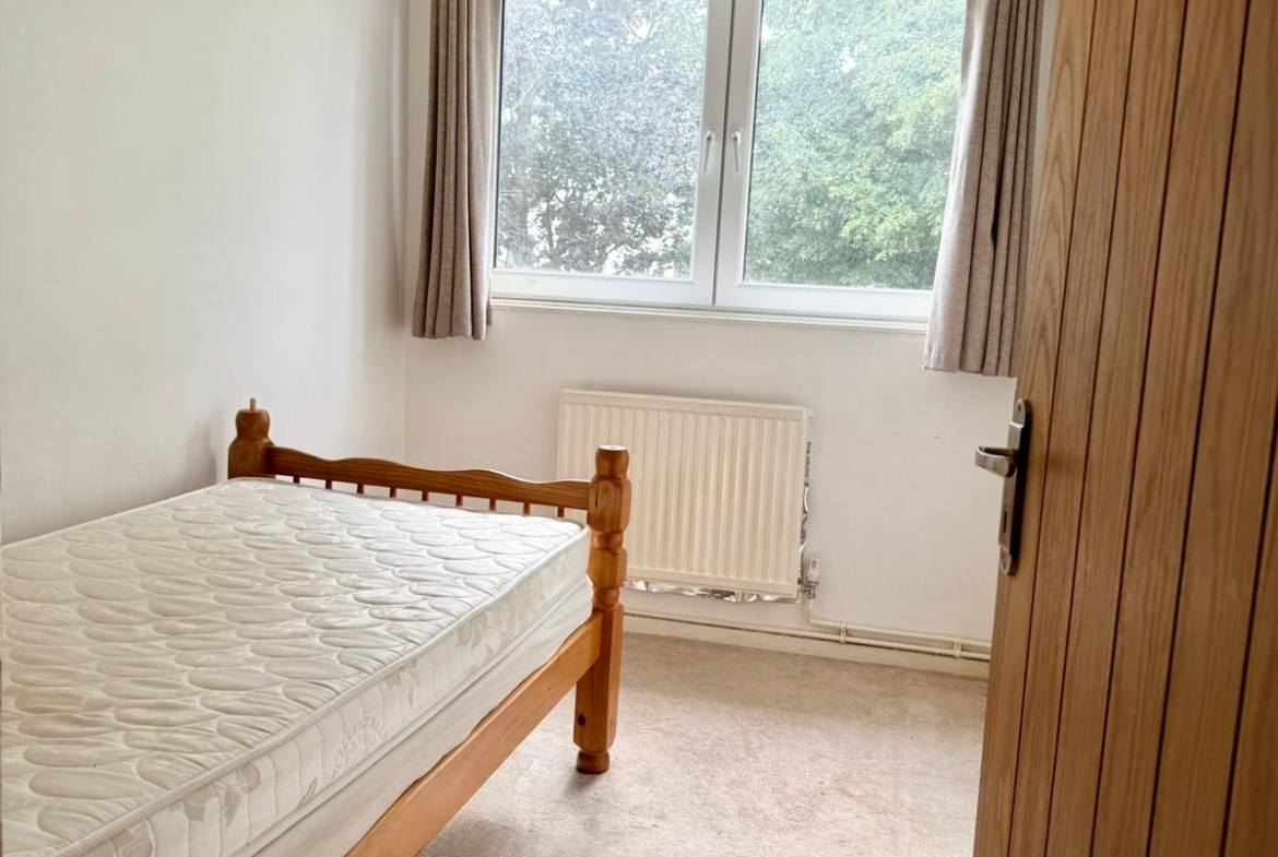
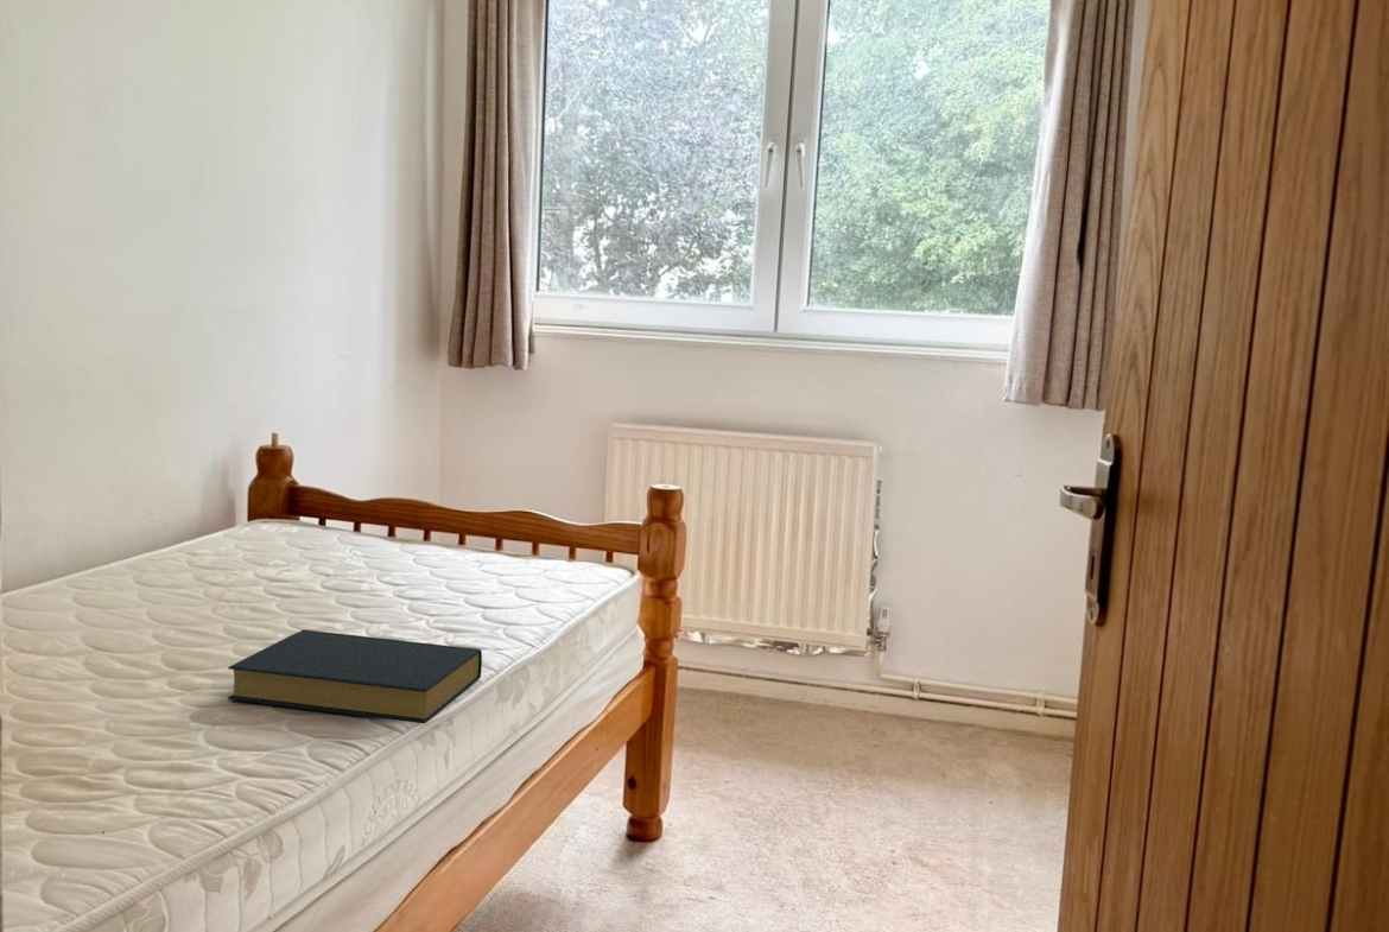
+ hardback book [227,628,483,724]
